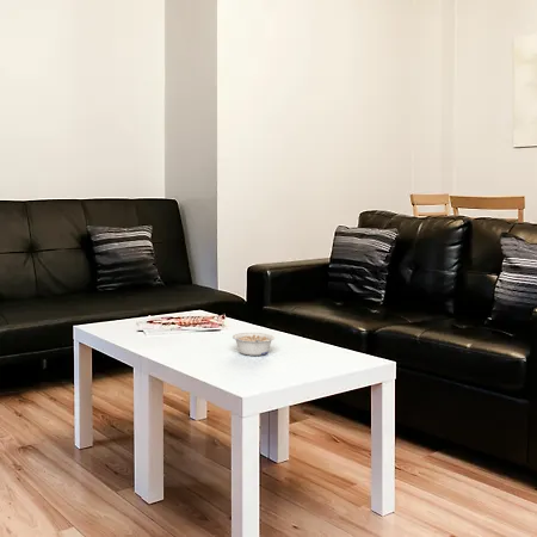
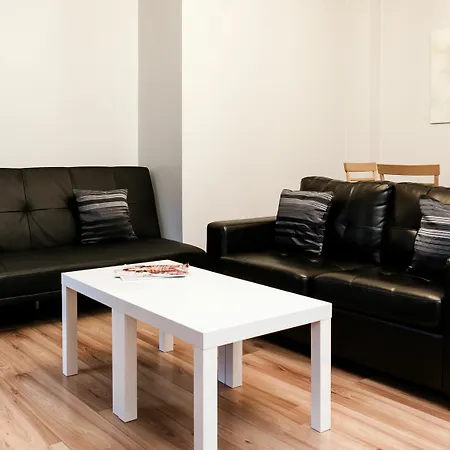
- legume [232,332,276,357]
